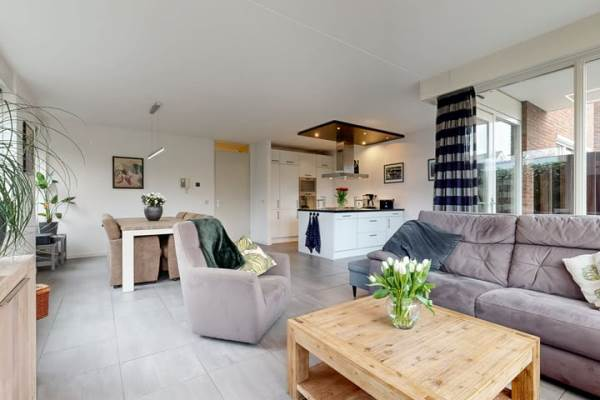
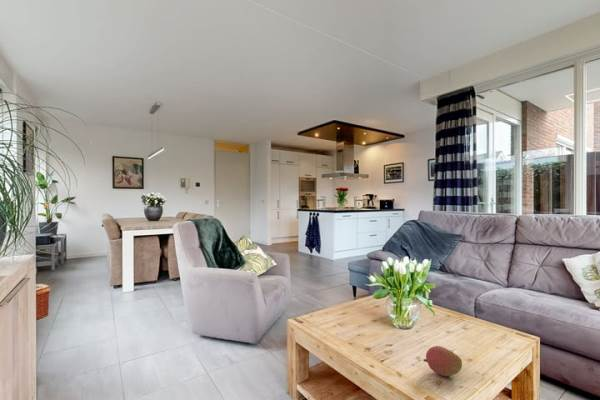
+ fruit [423,345,463,377]
